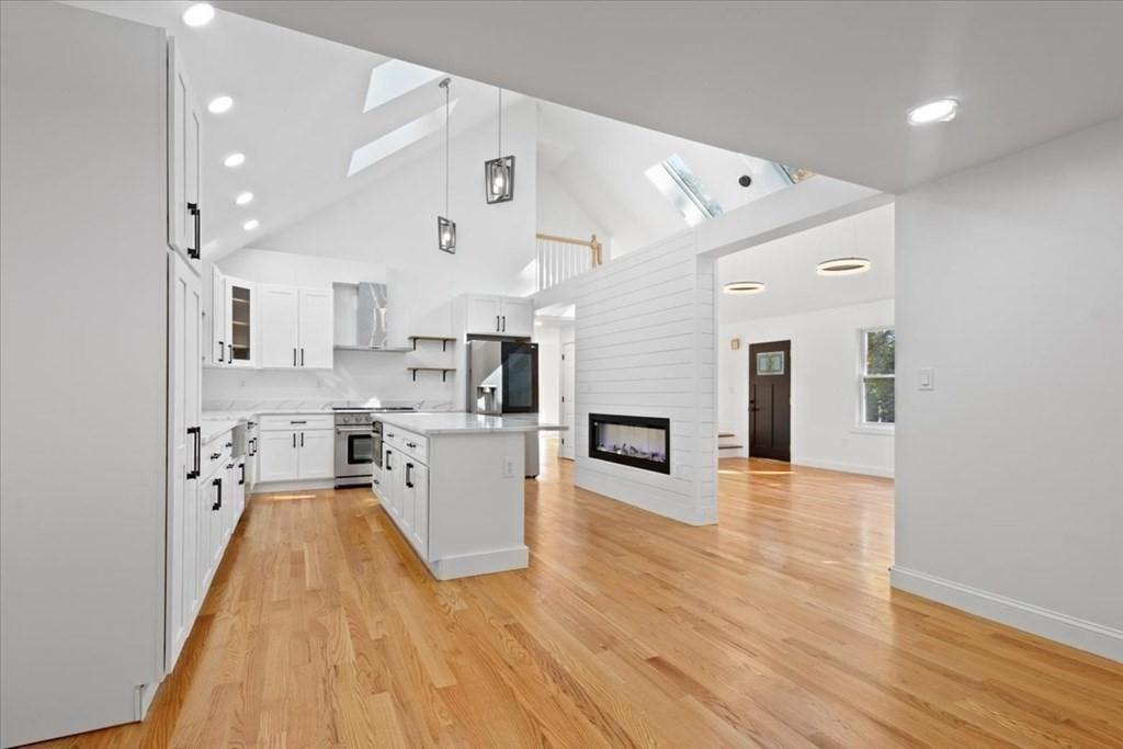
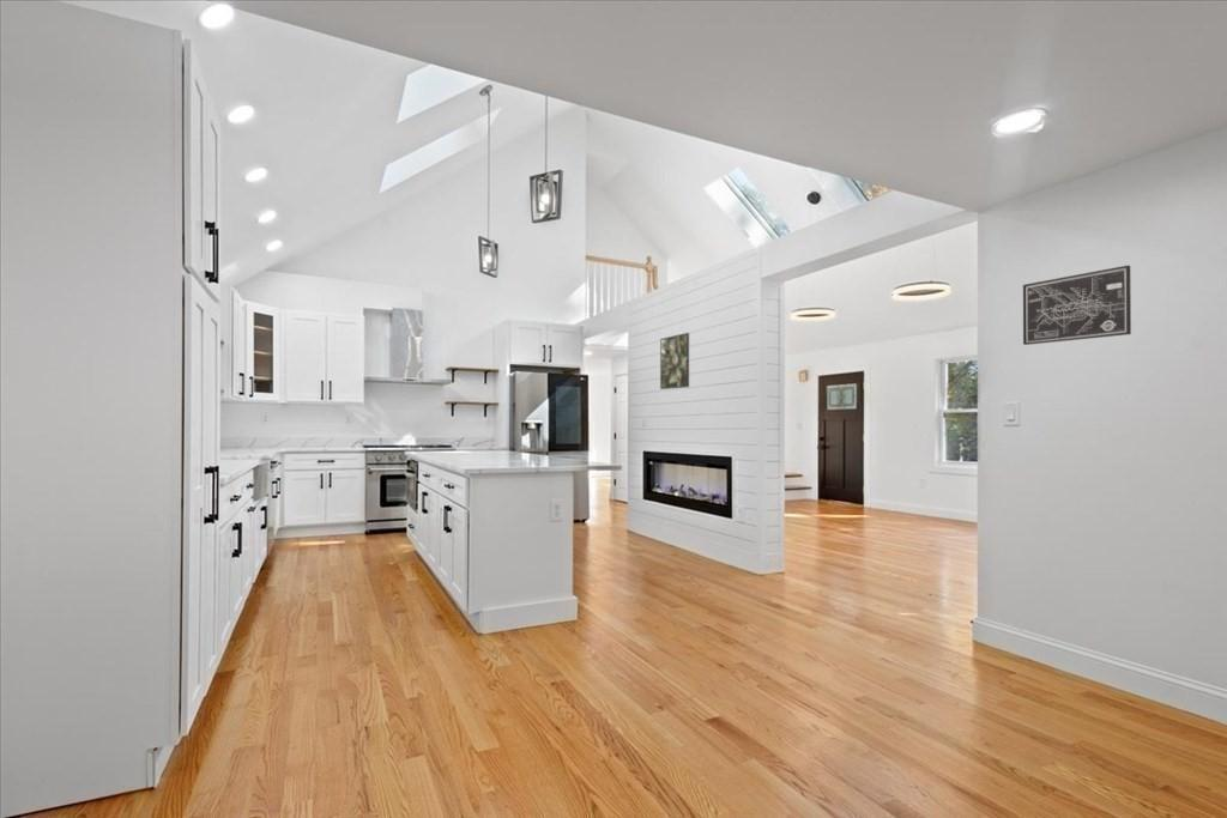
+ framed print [659,332,690,390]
+ wall art [1022,265,1132,346]
